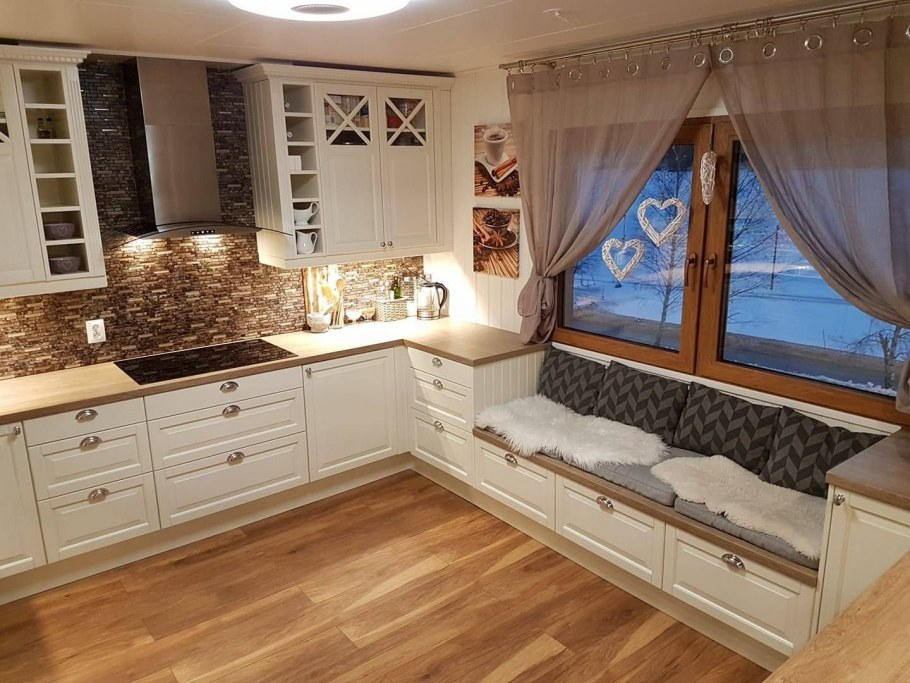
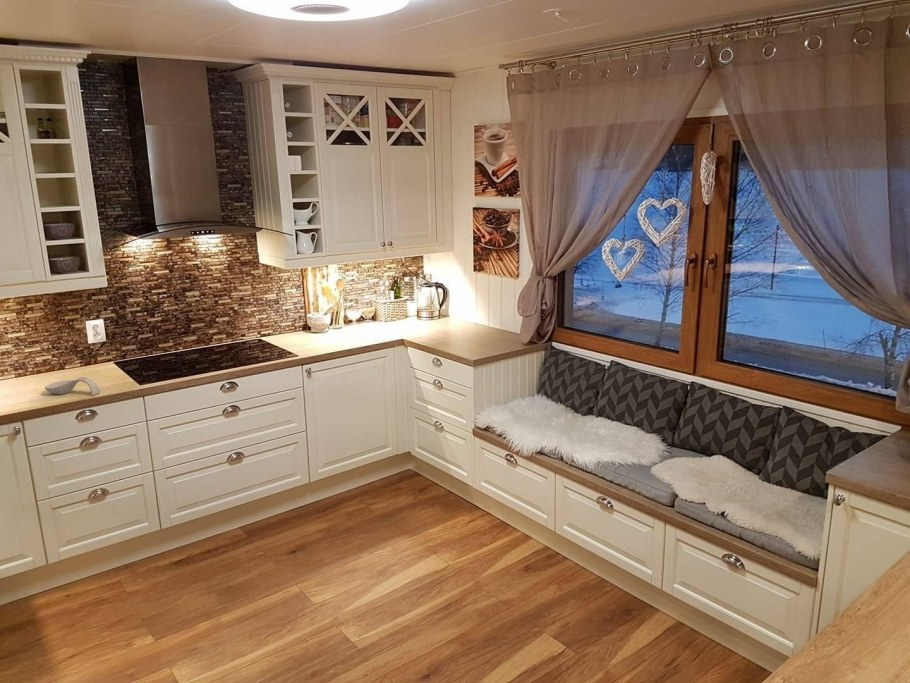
+ spoon rest [44,376,101,396]
